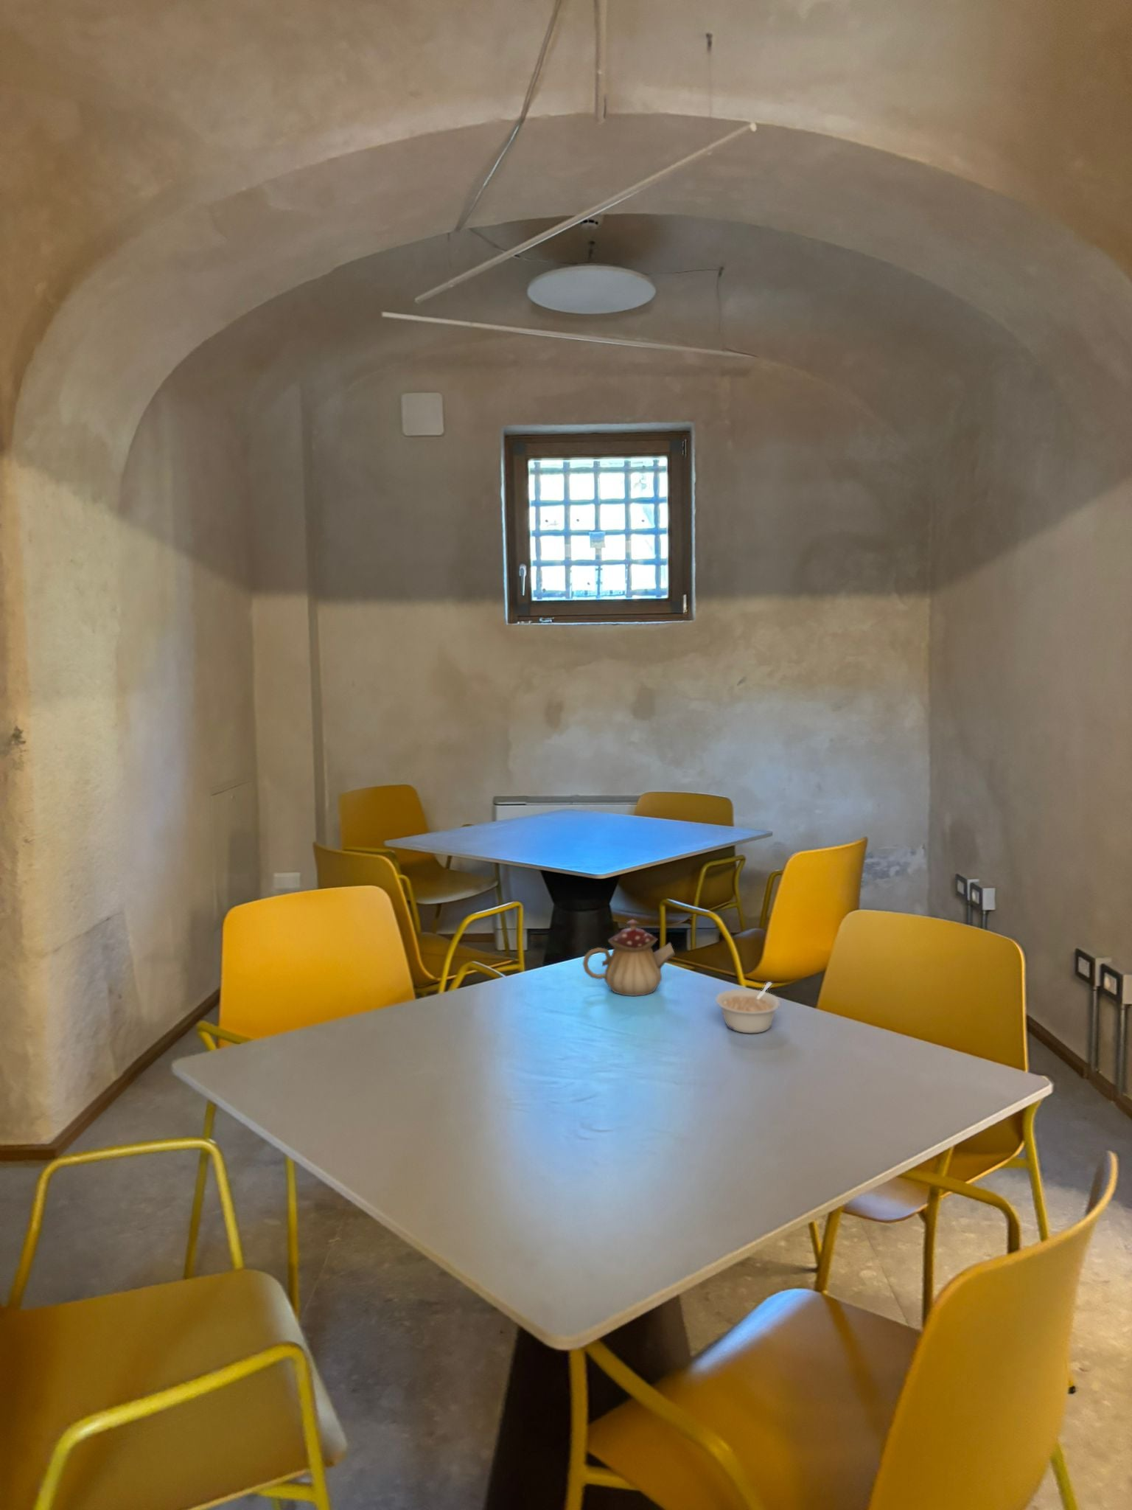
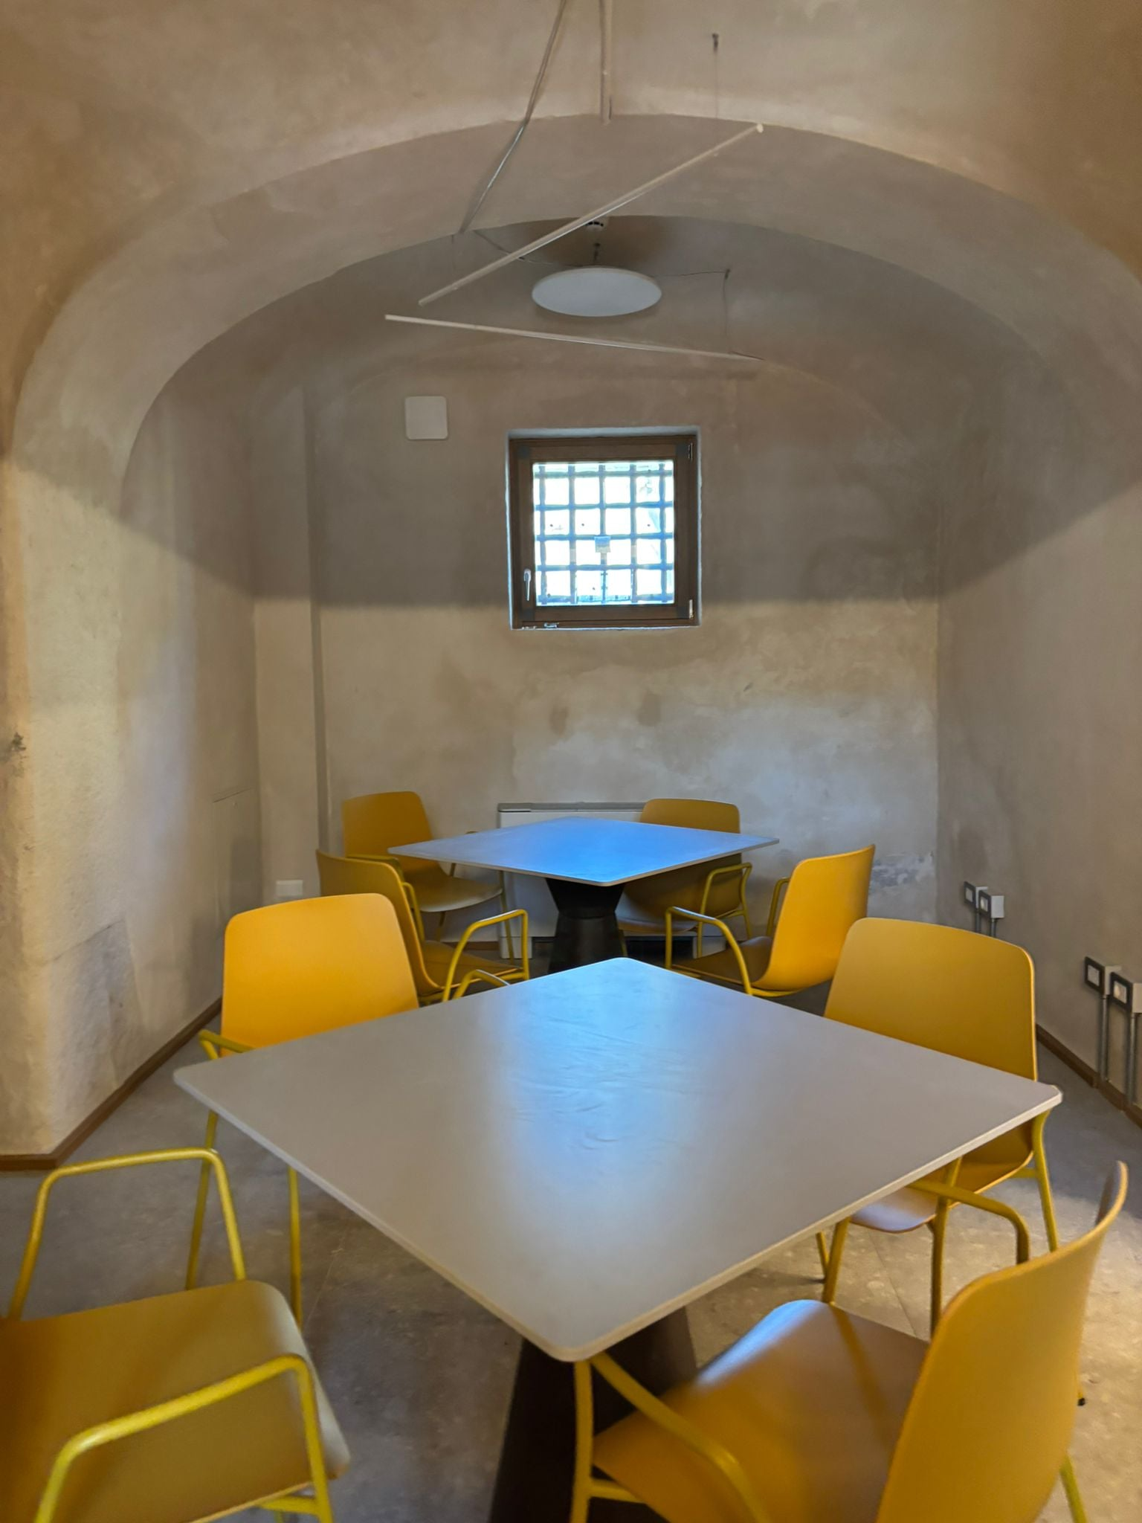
- teapot [583,919,675,996]
- legume [715,982,782,1033]
